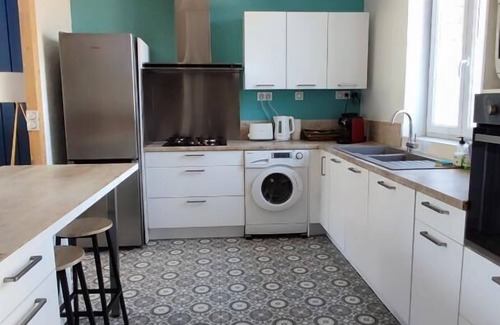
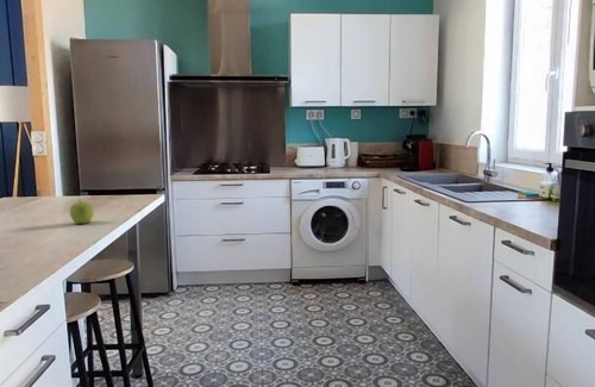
+ fruit [69,199,95,225]
